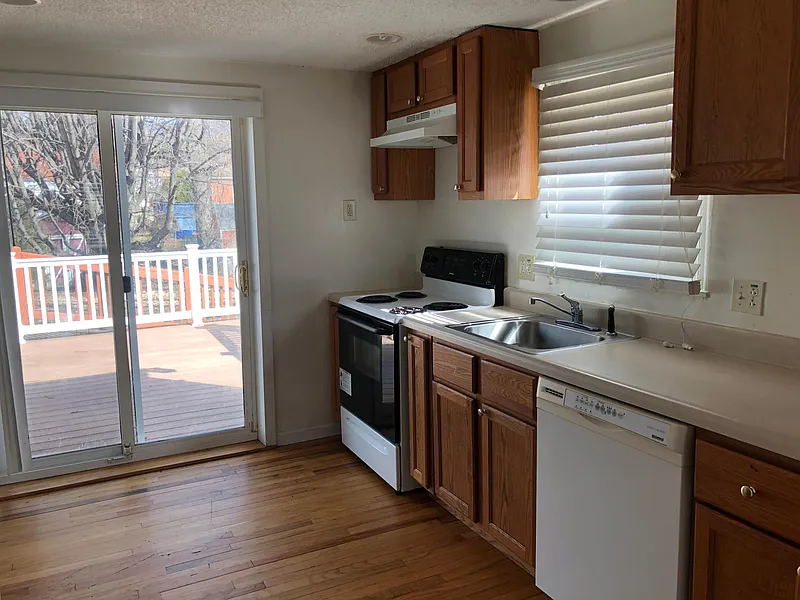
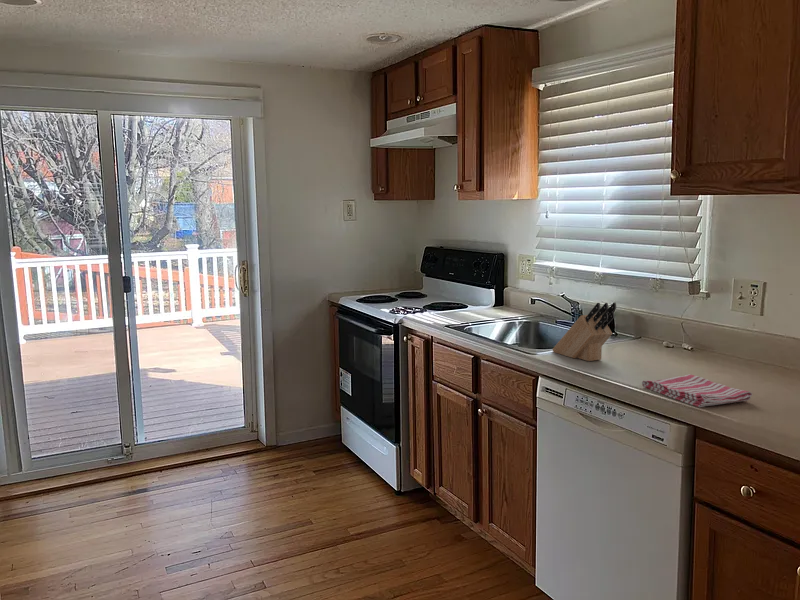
+ knife block [551,302,617,362]
+ dish towel [641,373,753,408]
